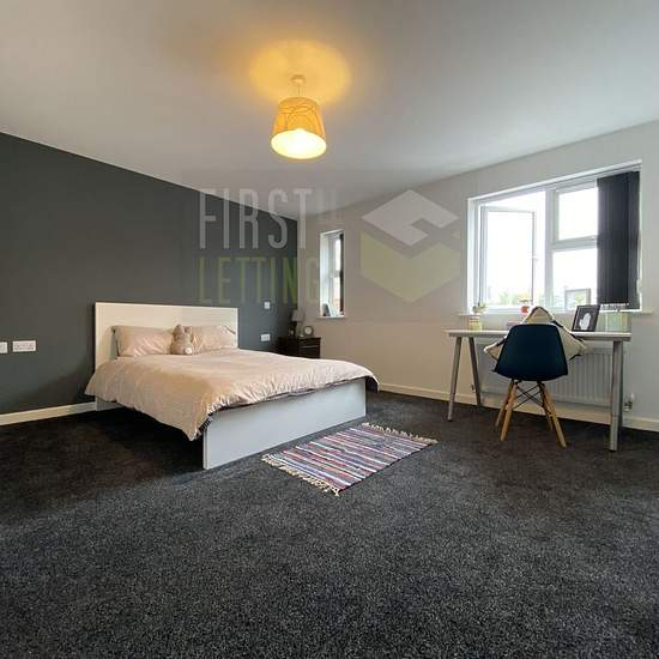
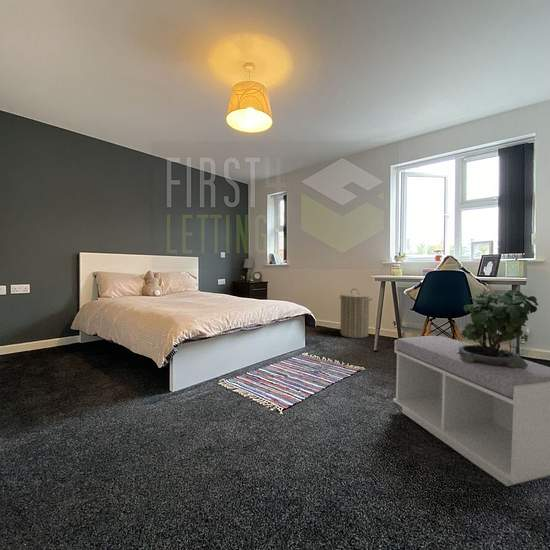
+ bench [392,335,550,487]
+ laundry hamper [338,288,373,339]
+ potted plant [458,284,539,368]
